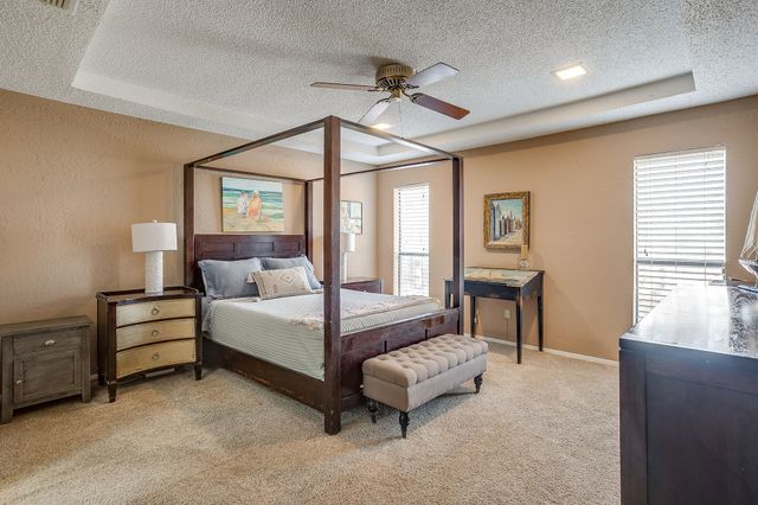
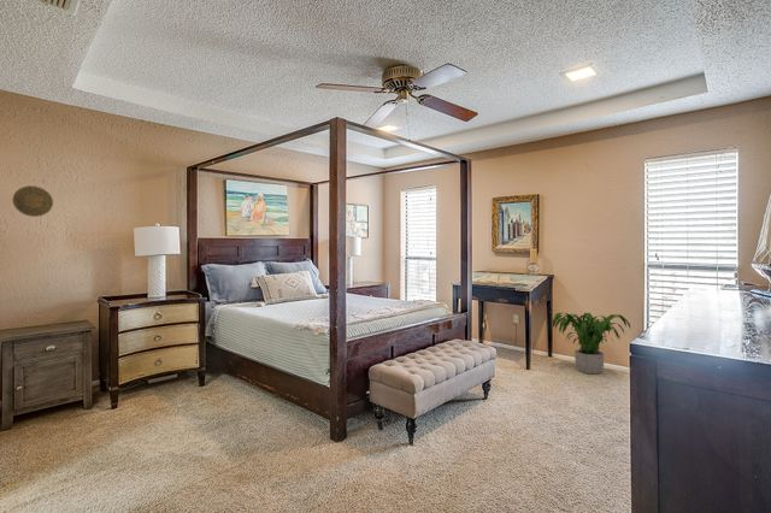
+ potted plant [552,312,632,375]
+ decorative plate [12,184,54,218]
